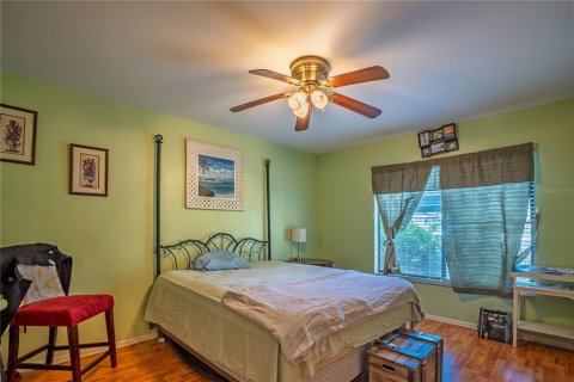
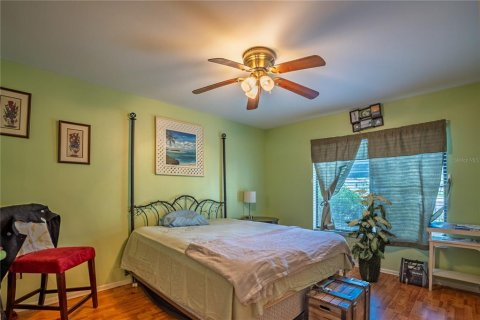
+ indoor plant [343,189,397,283]
